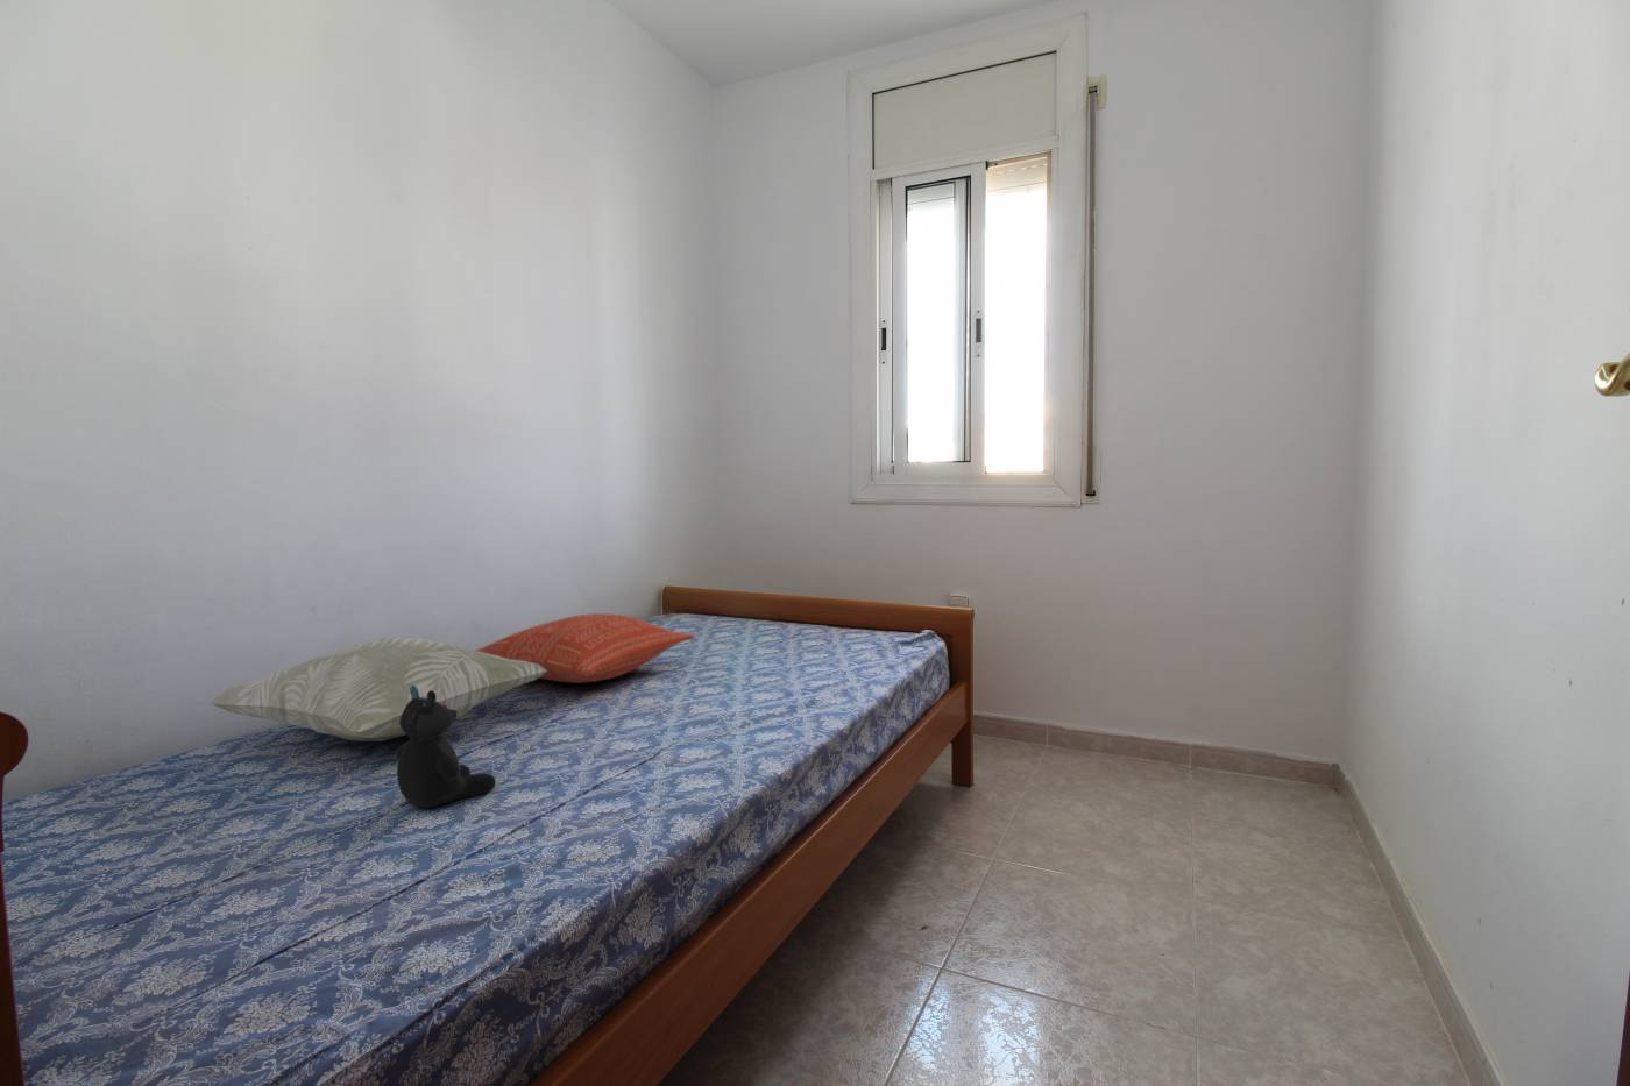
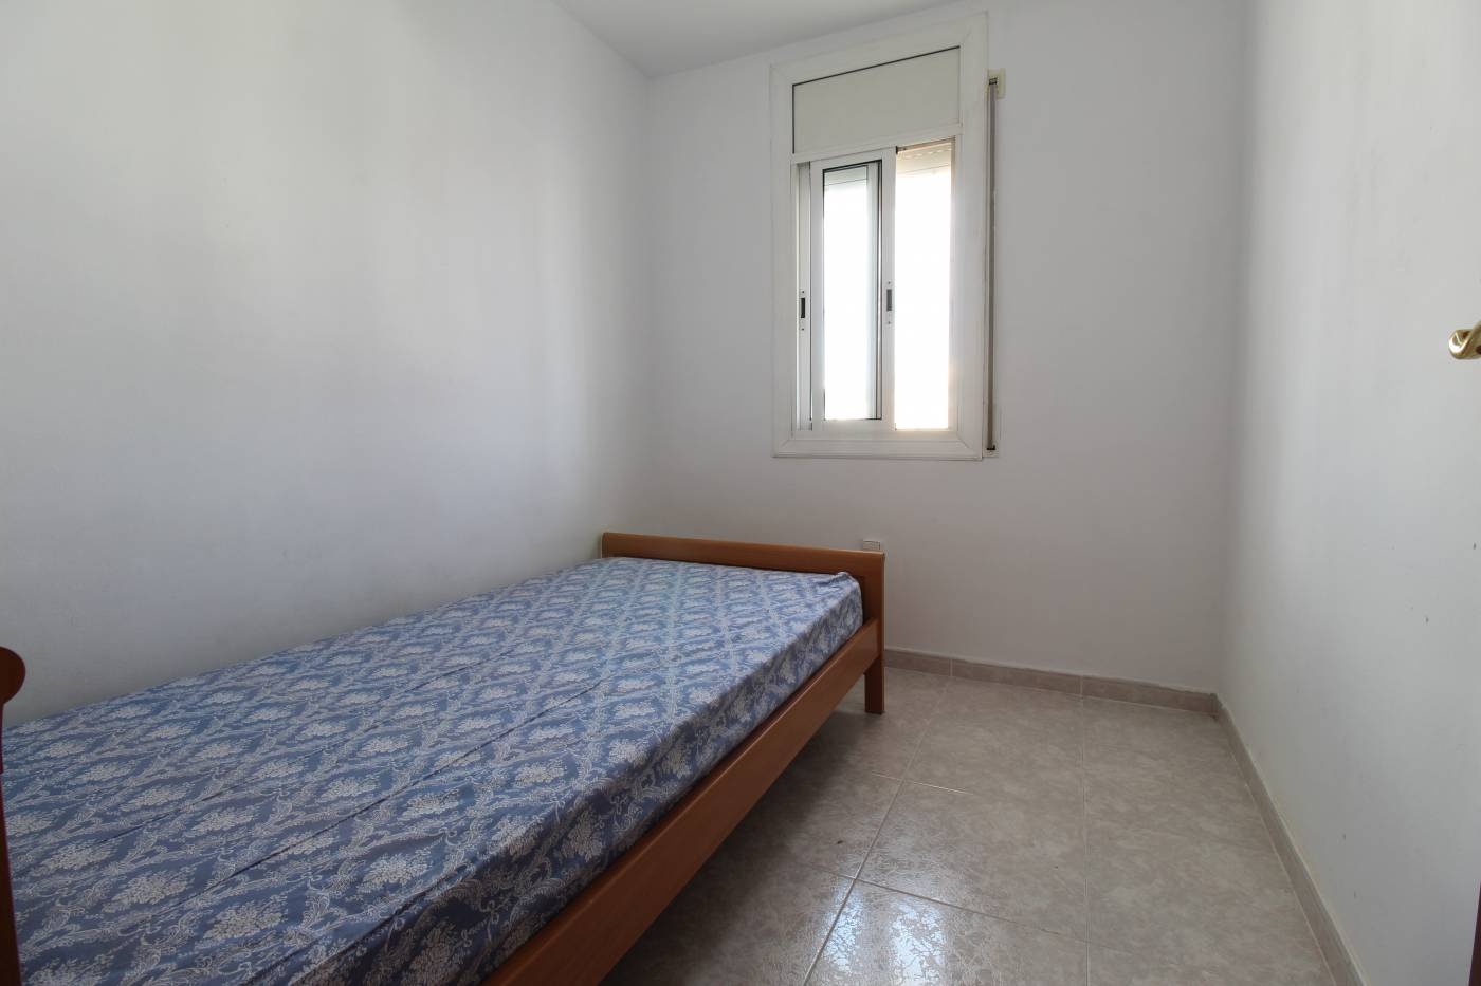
- decorative pillow [208,635,547,743]
- teddy bear [396,686,497,808]
- pillow [475,612,696,685]
